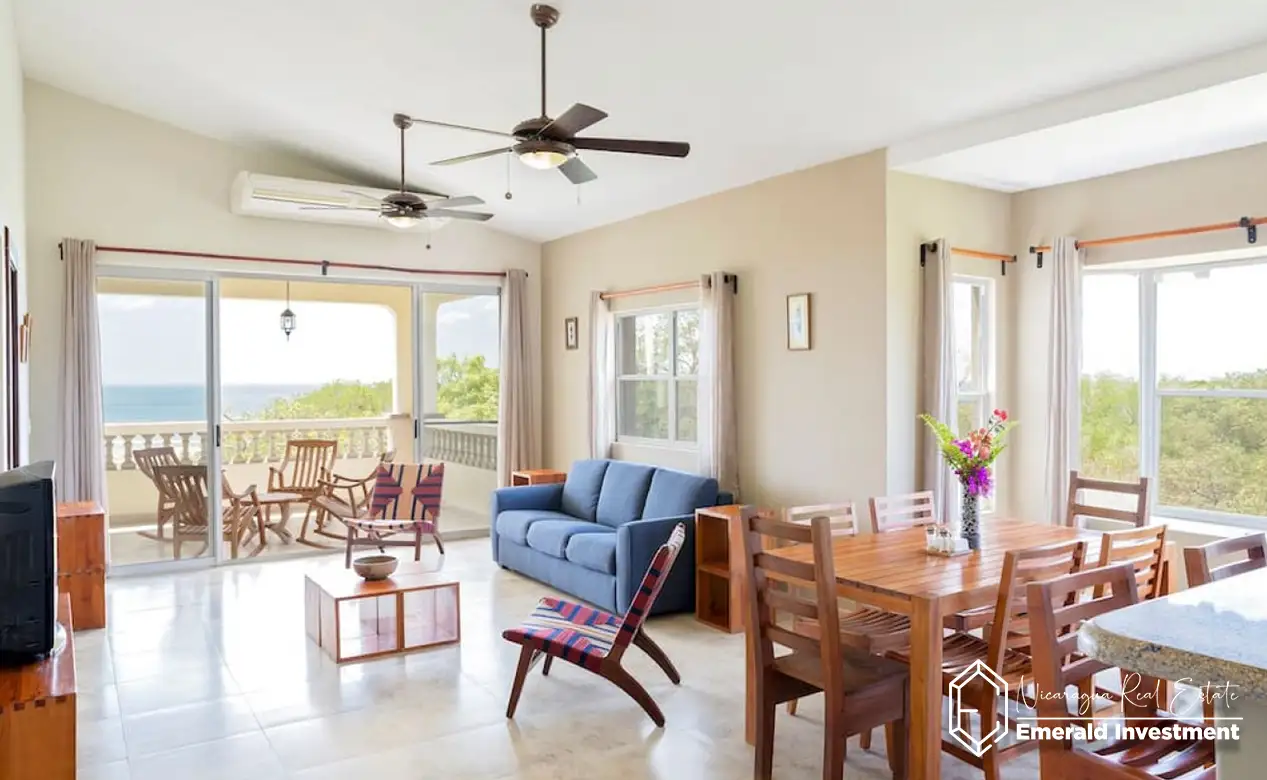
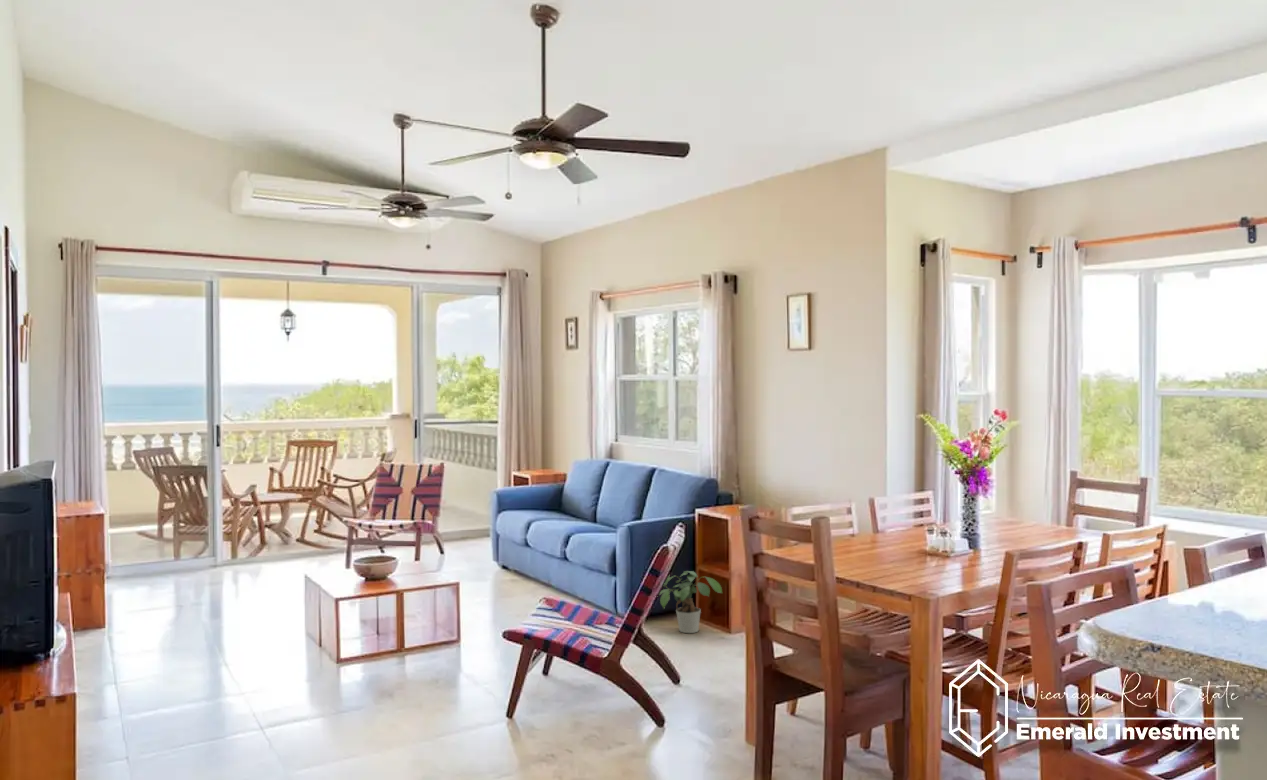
+ potted plant [658,570,723,634]
